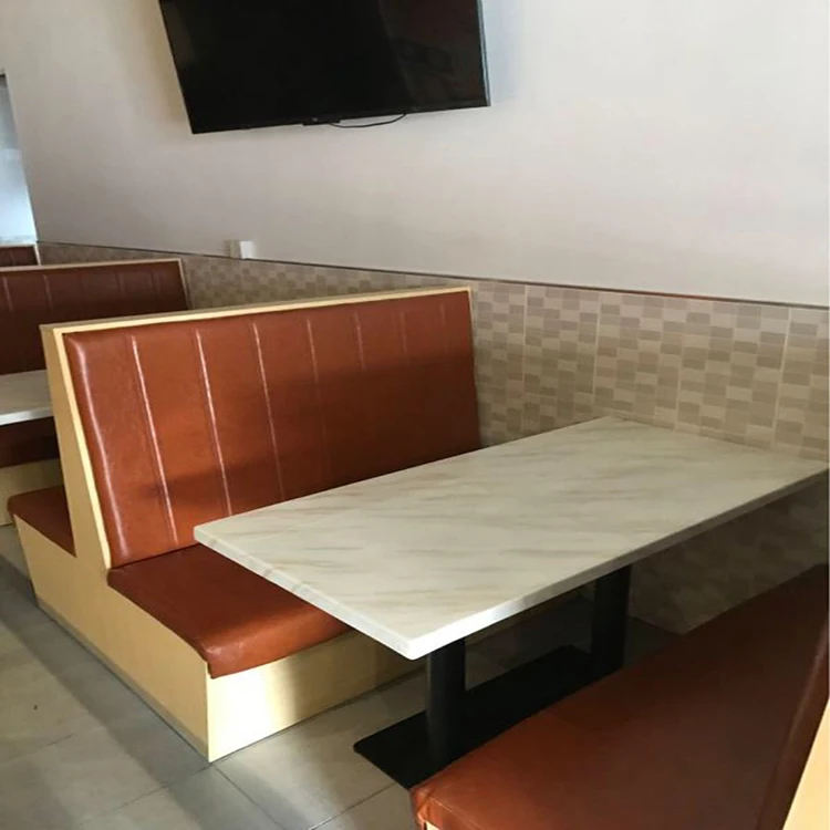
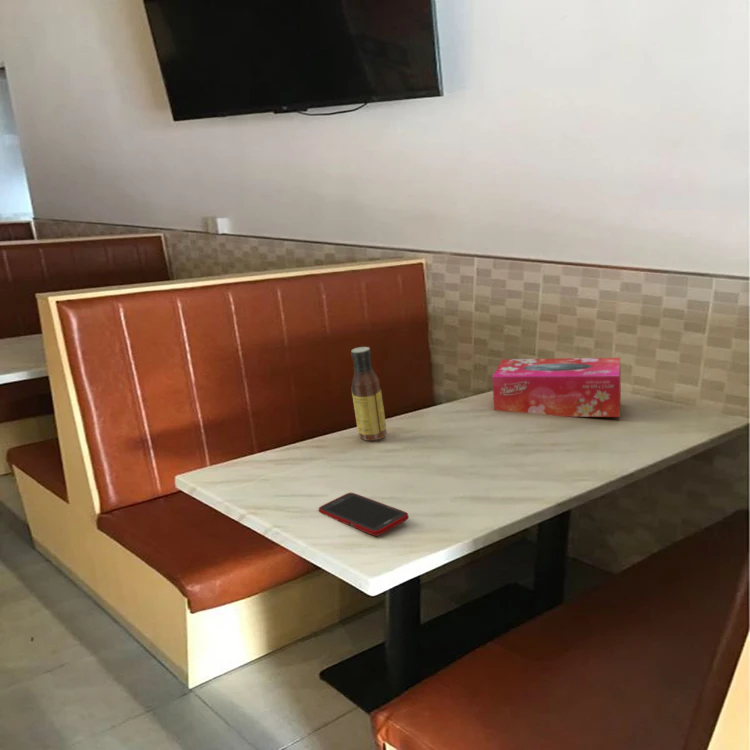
+ cell phone [318,492,409,537]
+ tissue box [491,357,622,418]
+ sauce bottle [350,346,388,442]
